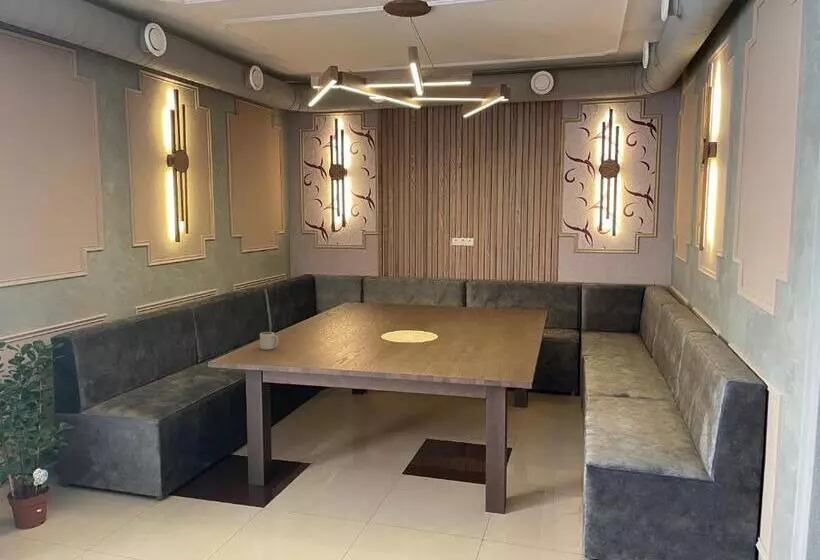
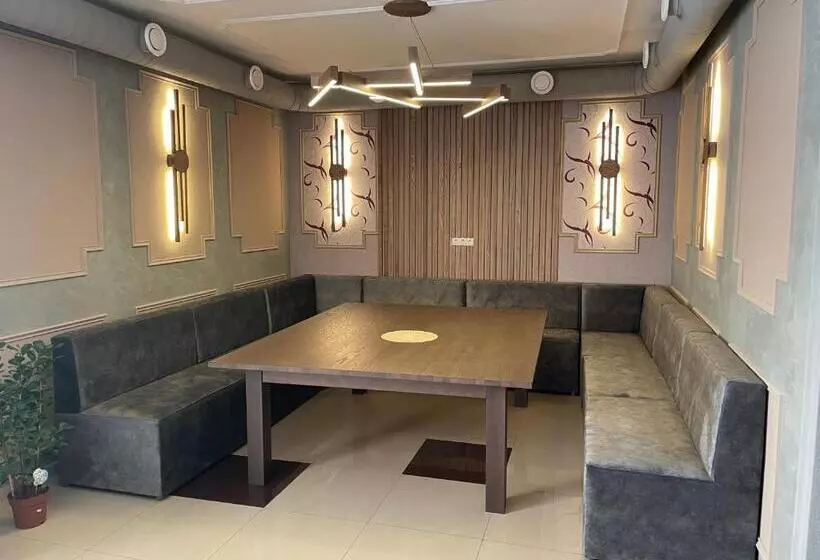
- cup [259,331,279,351]
